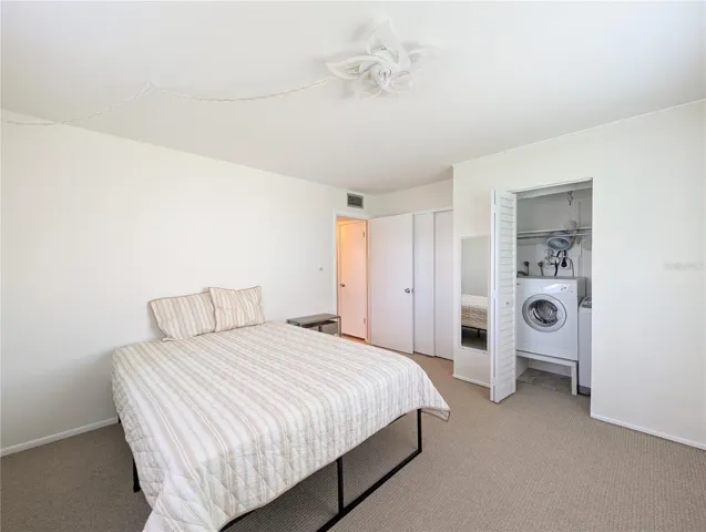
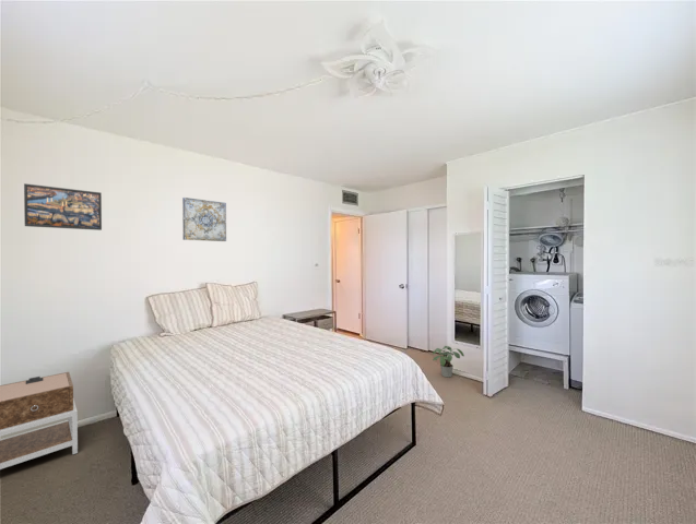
+ wall art [181,196,227,242]
+ potted plant [432,345,465,378]
+ nightstand [0,371,79,471]
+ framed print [23,182,103,231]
